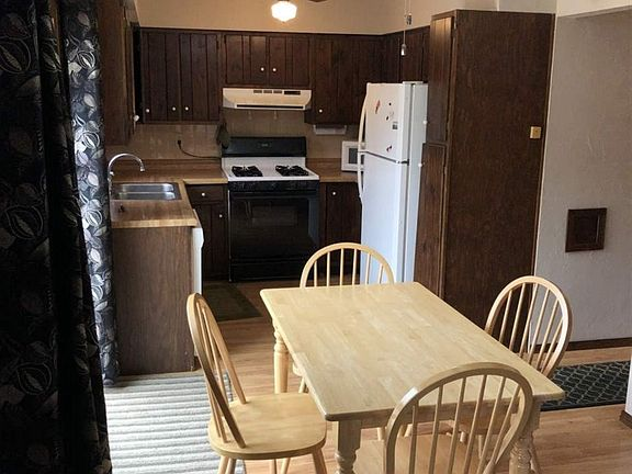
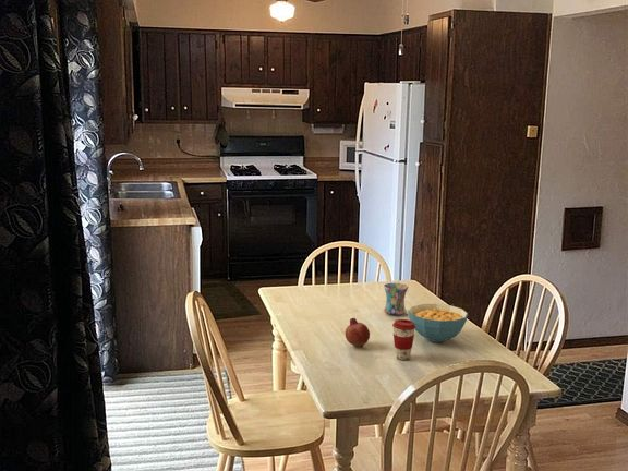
+ fruit [345,317,371,348]
+ mug [383,281,409,316]
+ coffee cup [391,318,415,361]
+ cereal bowl [408,303,469,343]
